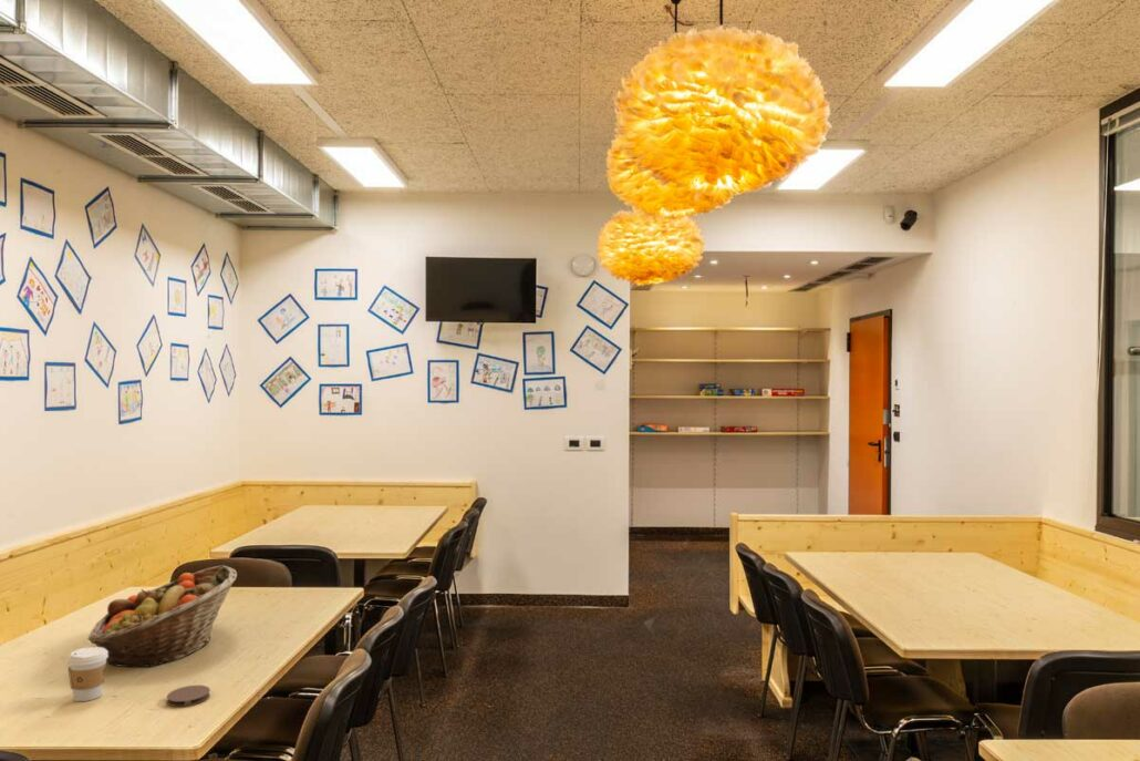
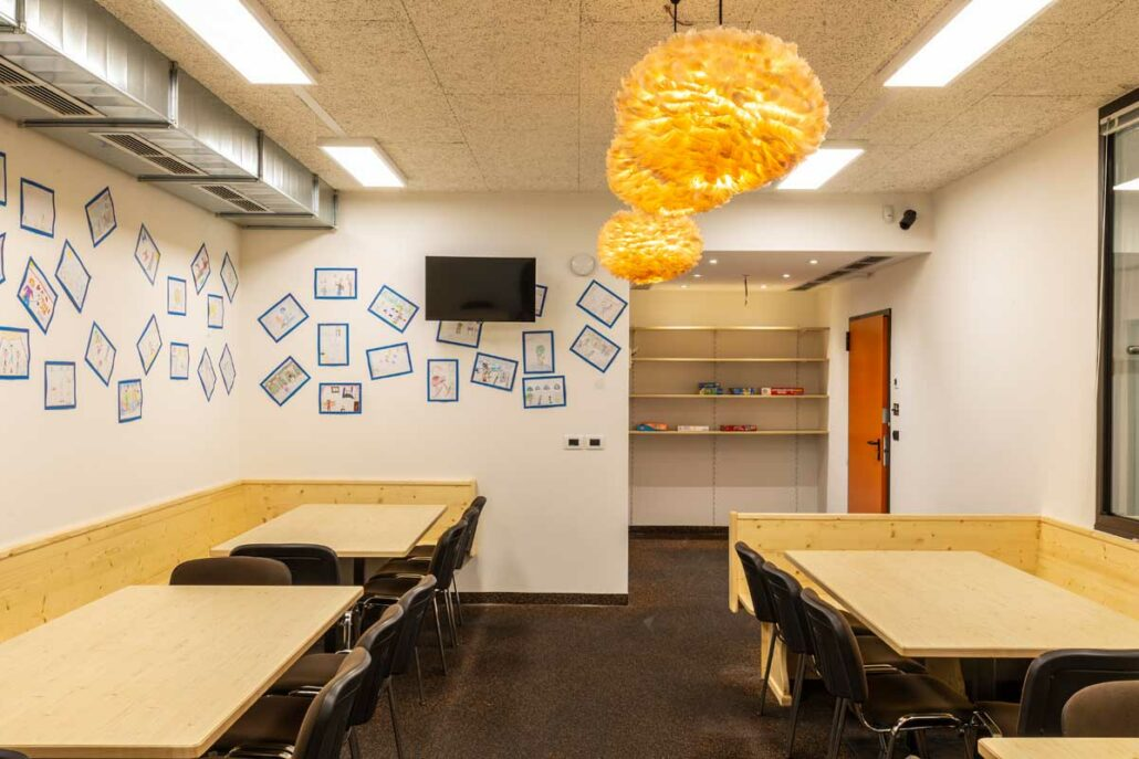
- coaster [166,685,211,708]
- fruit basket [86,564,238,669]
- coffee cup [66,646,108,702]
